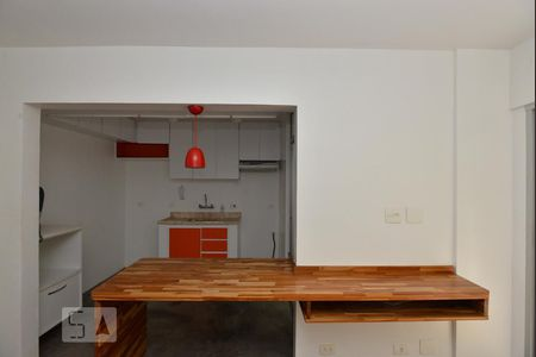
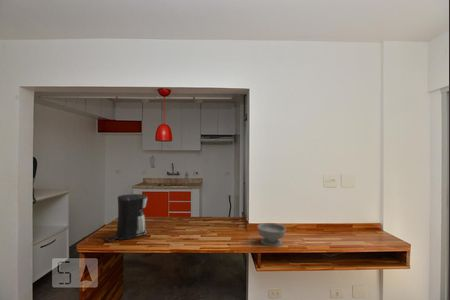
+ bowl [257,222,287,248]
+ coffee maker [102,193,148,242]
